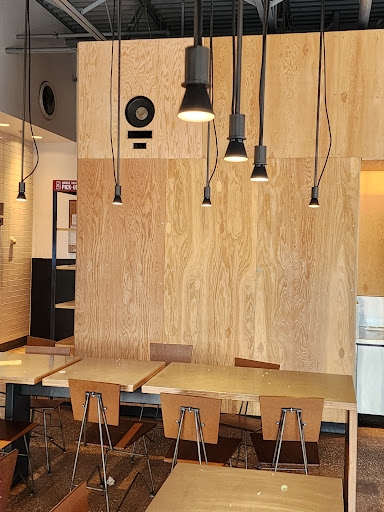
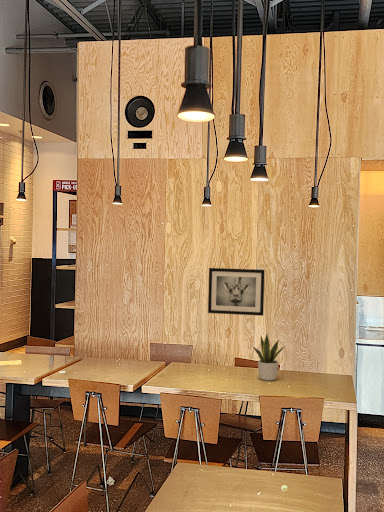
+ potted plant [251,334,288,382]
+ wall art [207,267,266,317]
